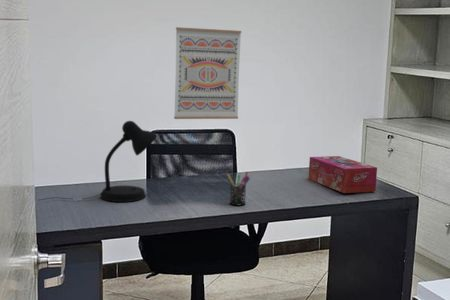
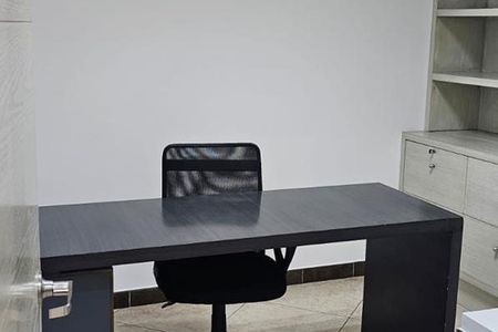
- tissue box [308,155,378,194]
- desk lamp [39,120,158,203]
- wall art [173,26,242,120]
- pen holder [226,171,251,206]
